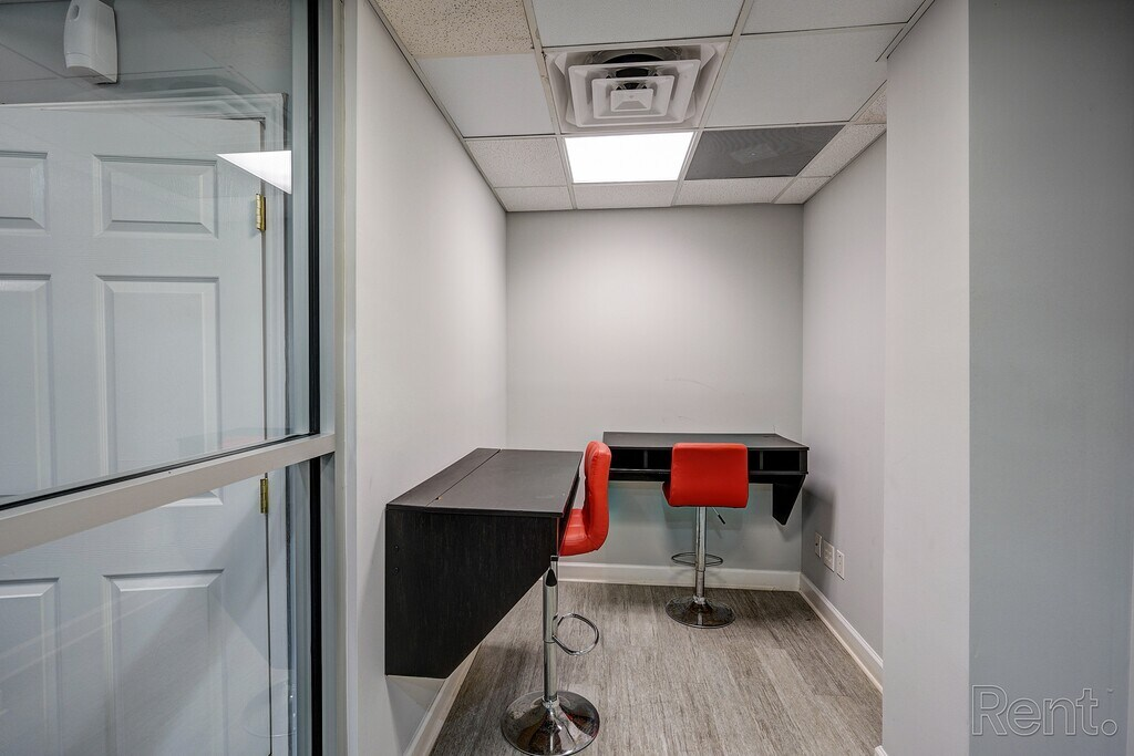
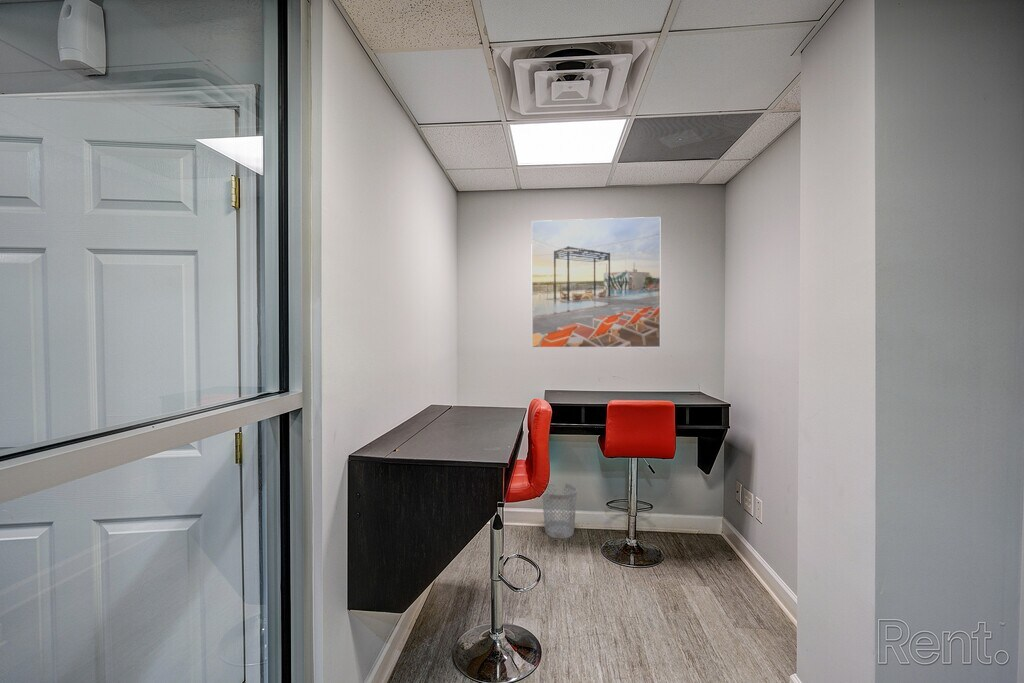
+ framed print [530,216,661,349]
+ wastebasket [541,482,578,540]
